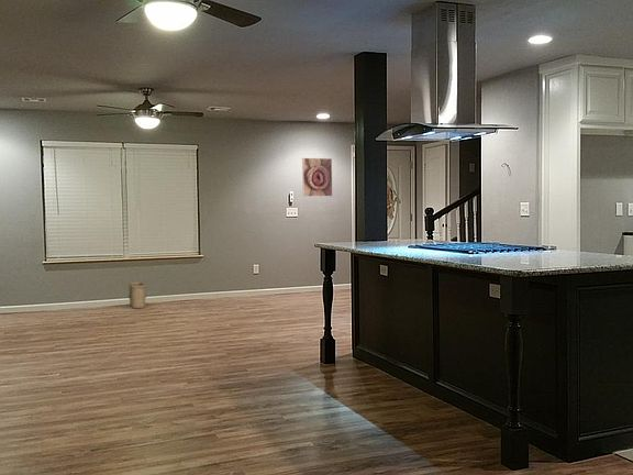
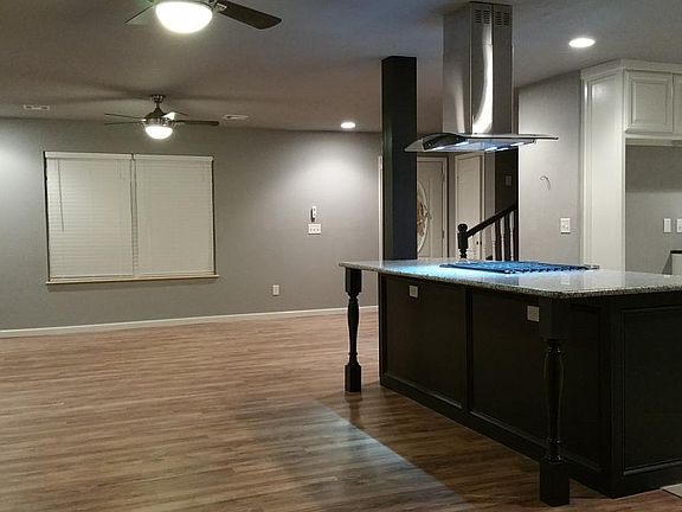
- basket [127,281,147,309]
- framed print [301,157,333,198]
